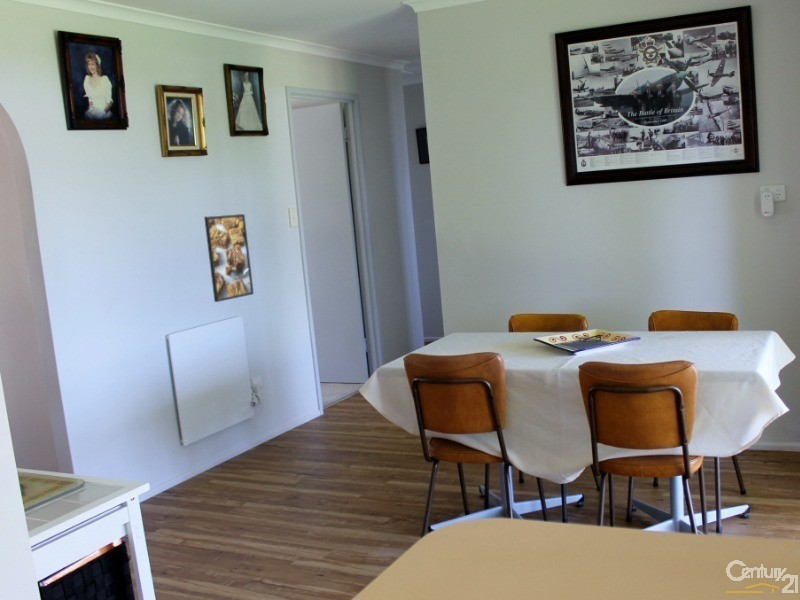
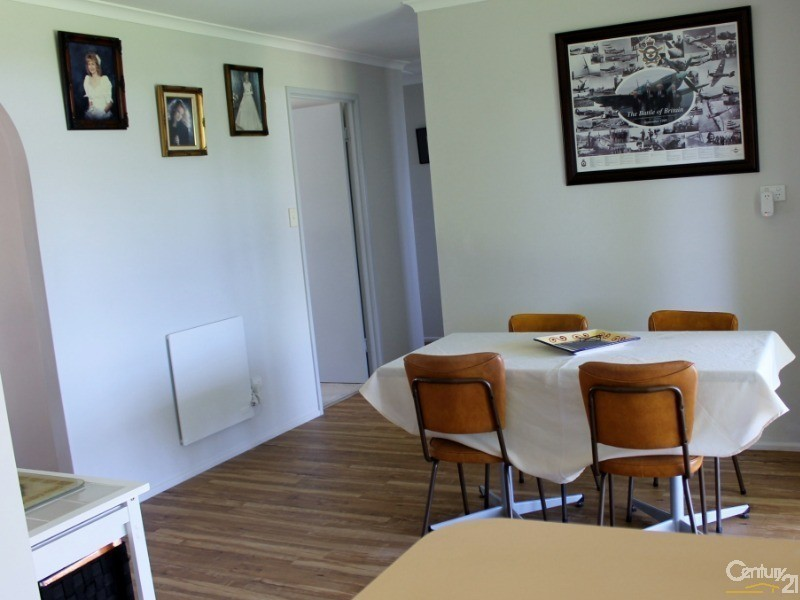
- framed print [203,213,255,303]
